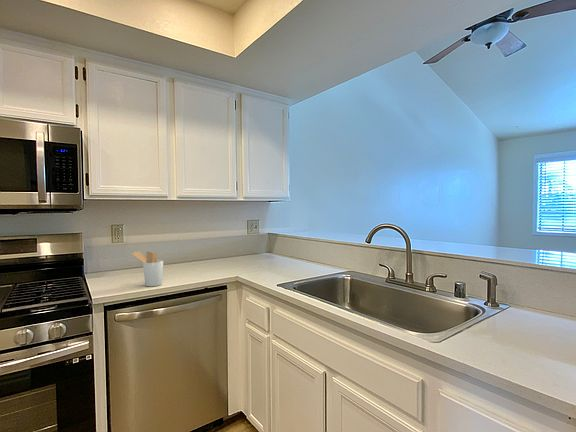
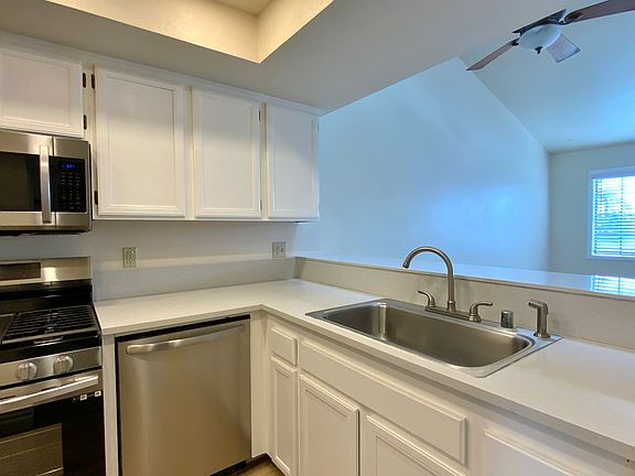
- utensil holder [131,250,164,287]
